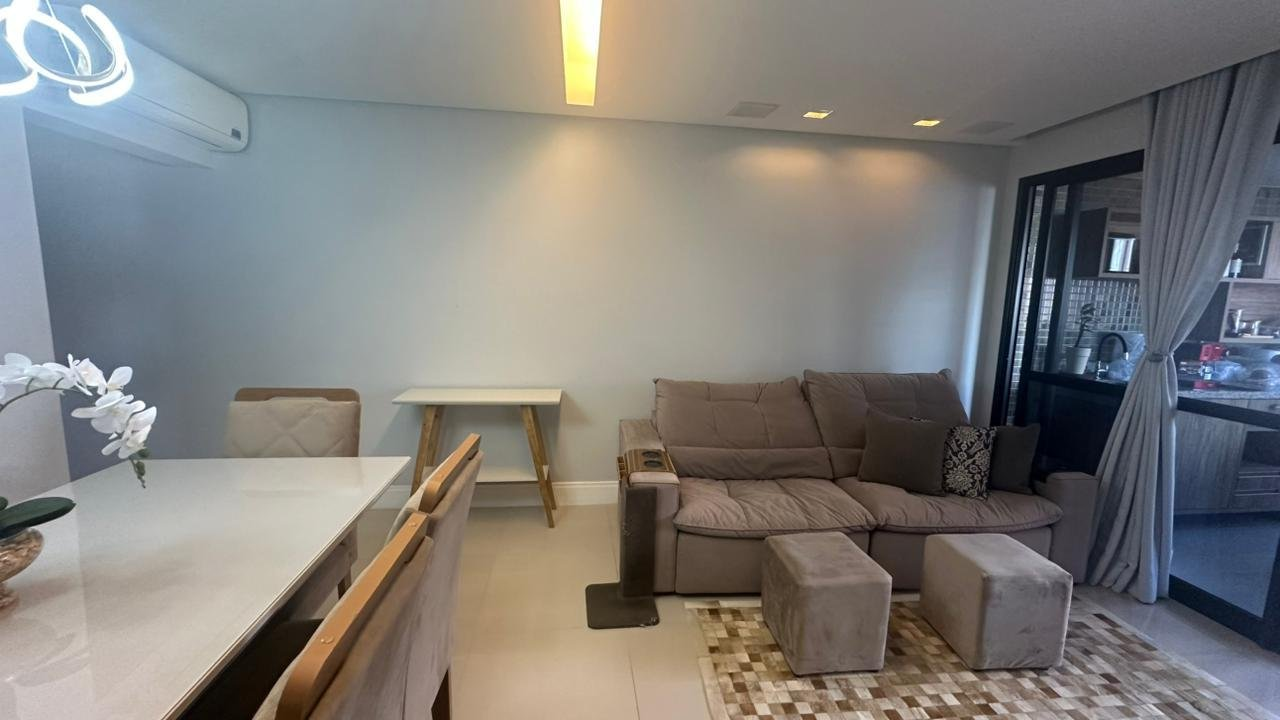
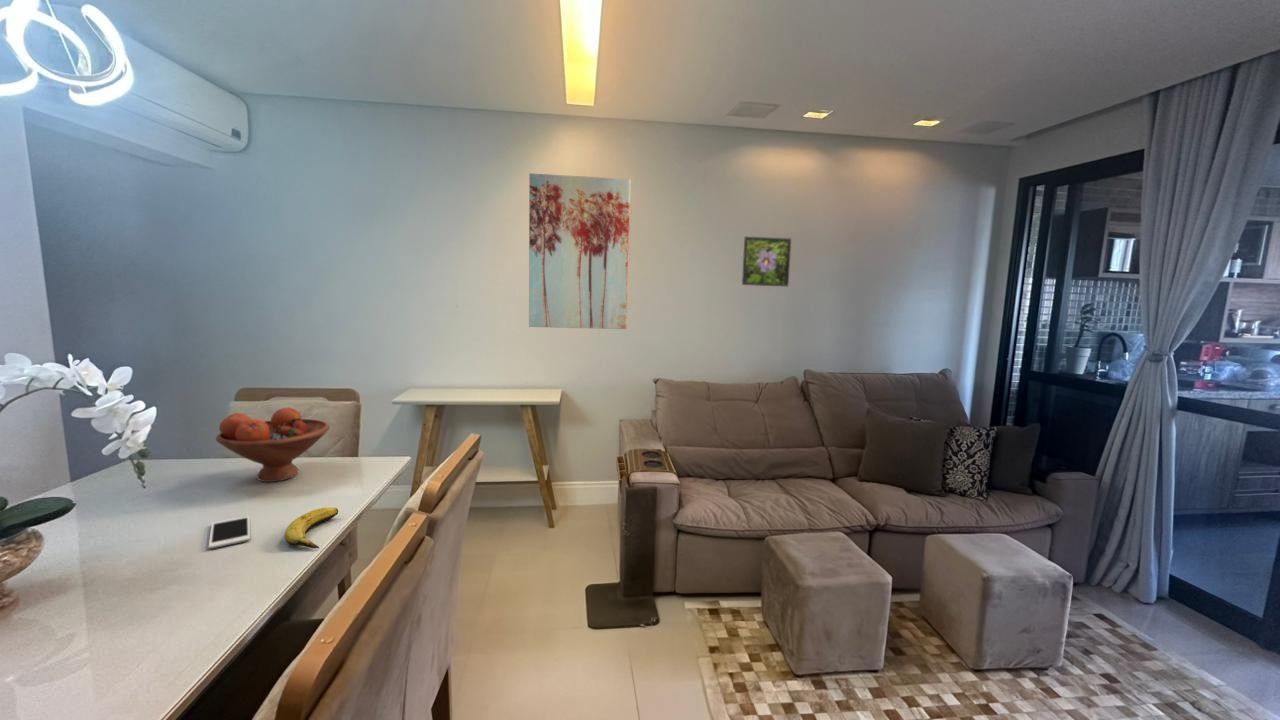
+ fruit bowl [215,407,331,483]
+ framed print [741,235,792,287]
+ cell phone [208,515,251,550]
+ wall art [528,172,632,330]
+ banana [284,506,339,549]
